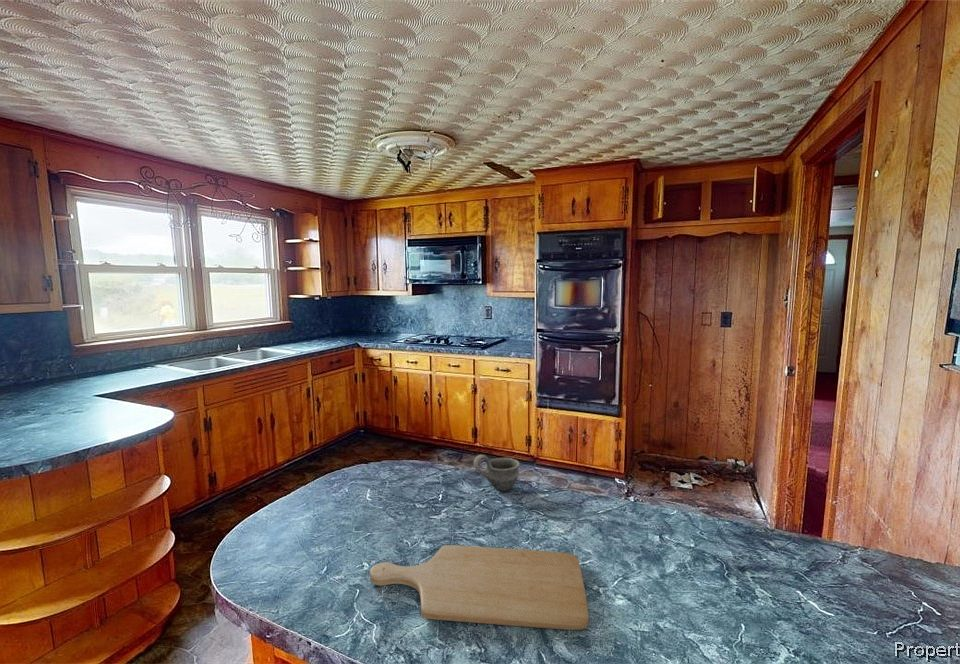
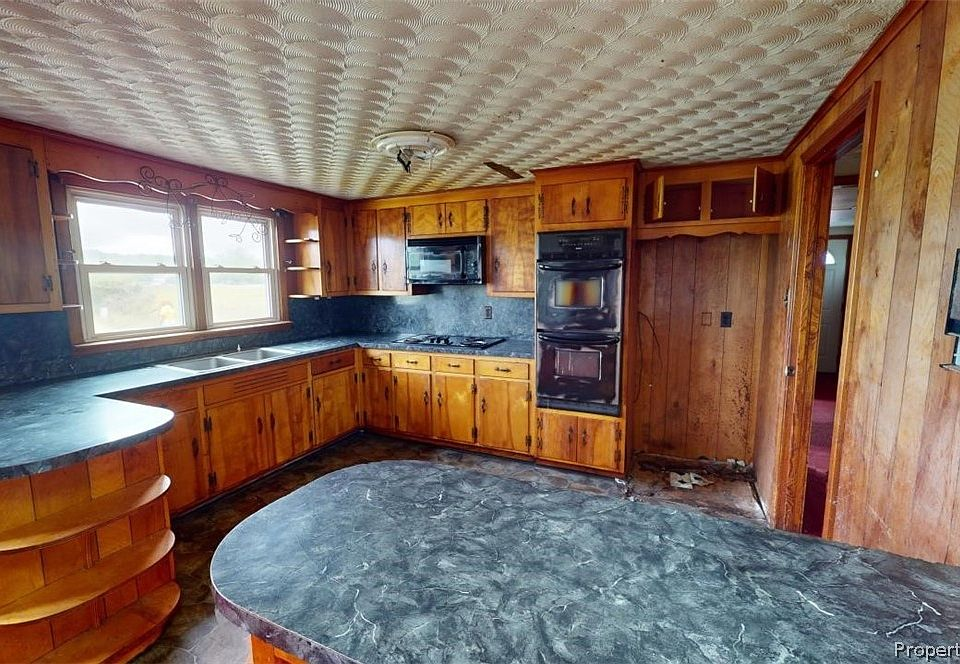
- cup [473,454,521,492]
- chopping board [369,544,590,631]
